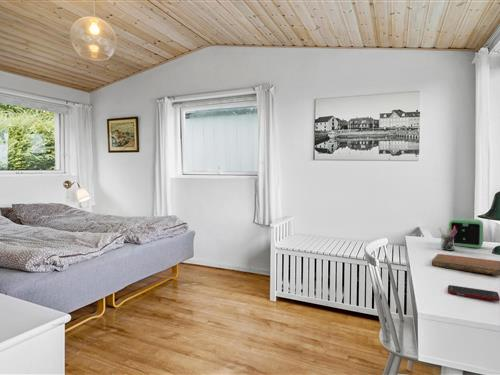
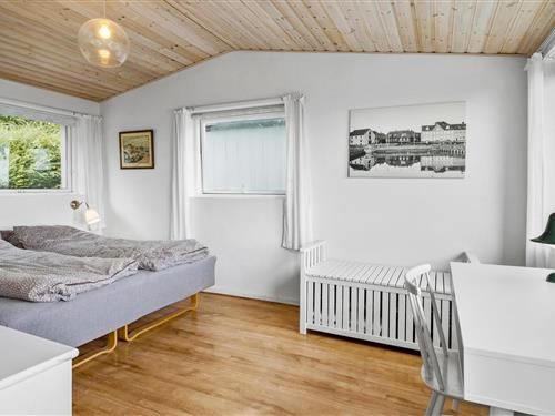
- notebook [431,253,500,277]
- alarm clock [448,217,484,249]
- pen holder [438,226,457,252]
- cell phone [447,284,500,302]
